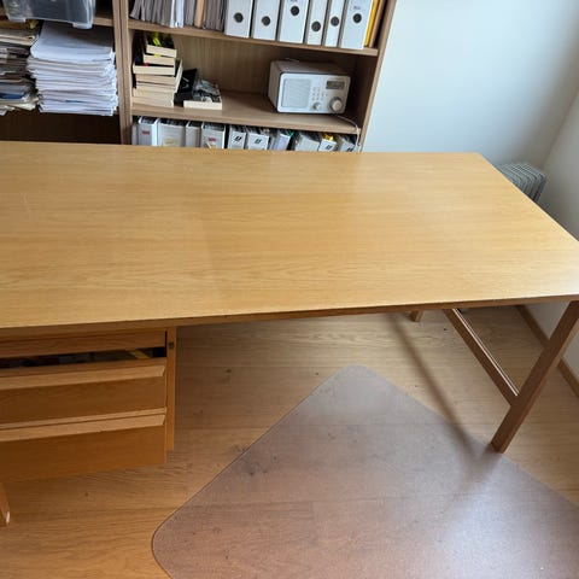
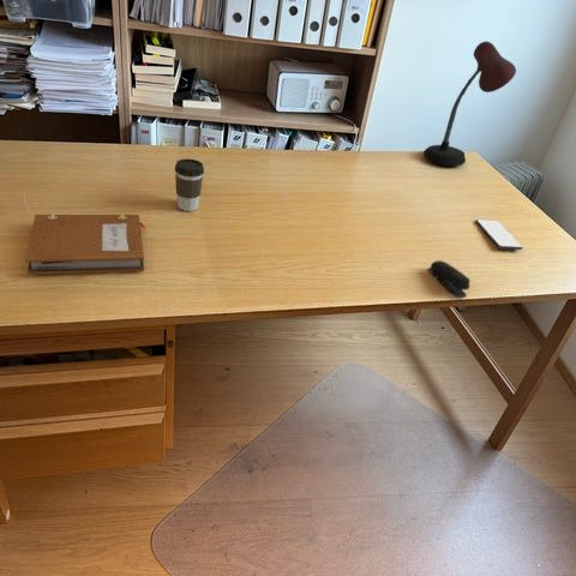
+ smartphone [475,218,523,251]
+ desk lamp [422,40,517,167]
+ coffee cup [174,157,205,212]
+ stapler [427,259,472,299]
+ notebook [24,214,146,275]
